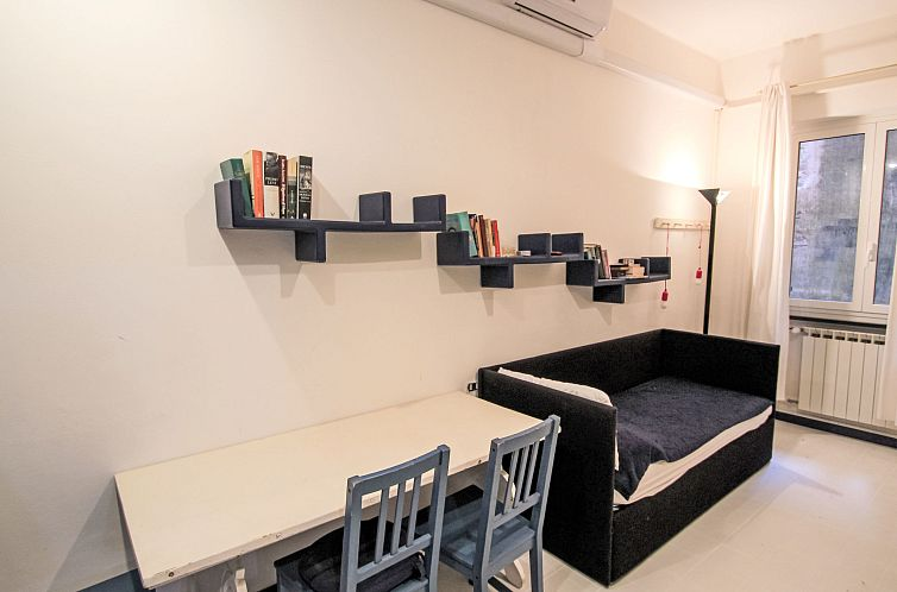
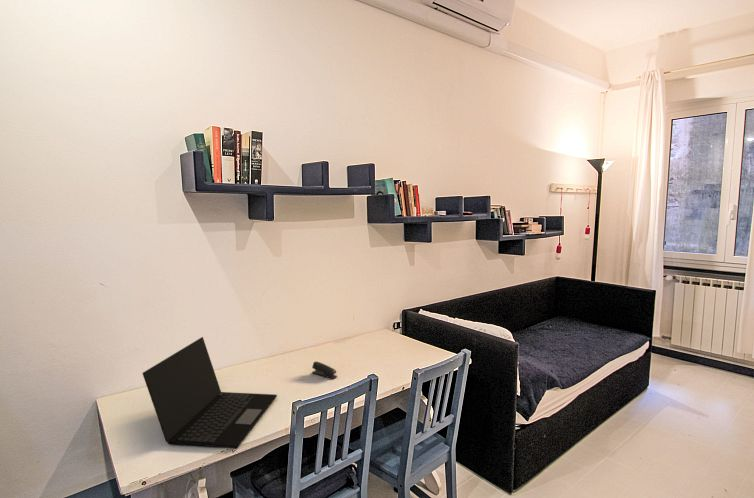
+ stapler [311,361,338,380]
+ laptop [141,336,278,449]
